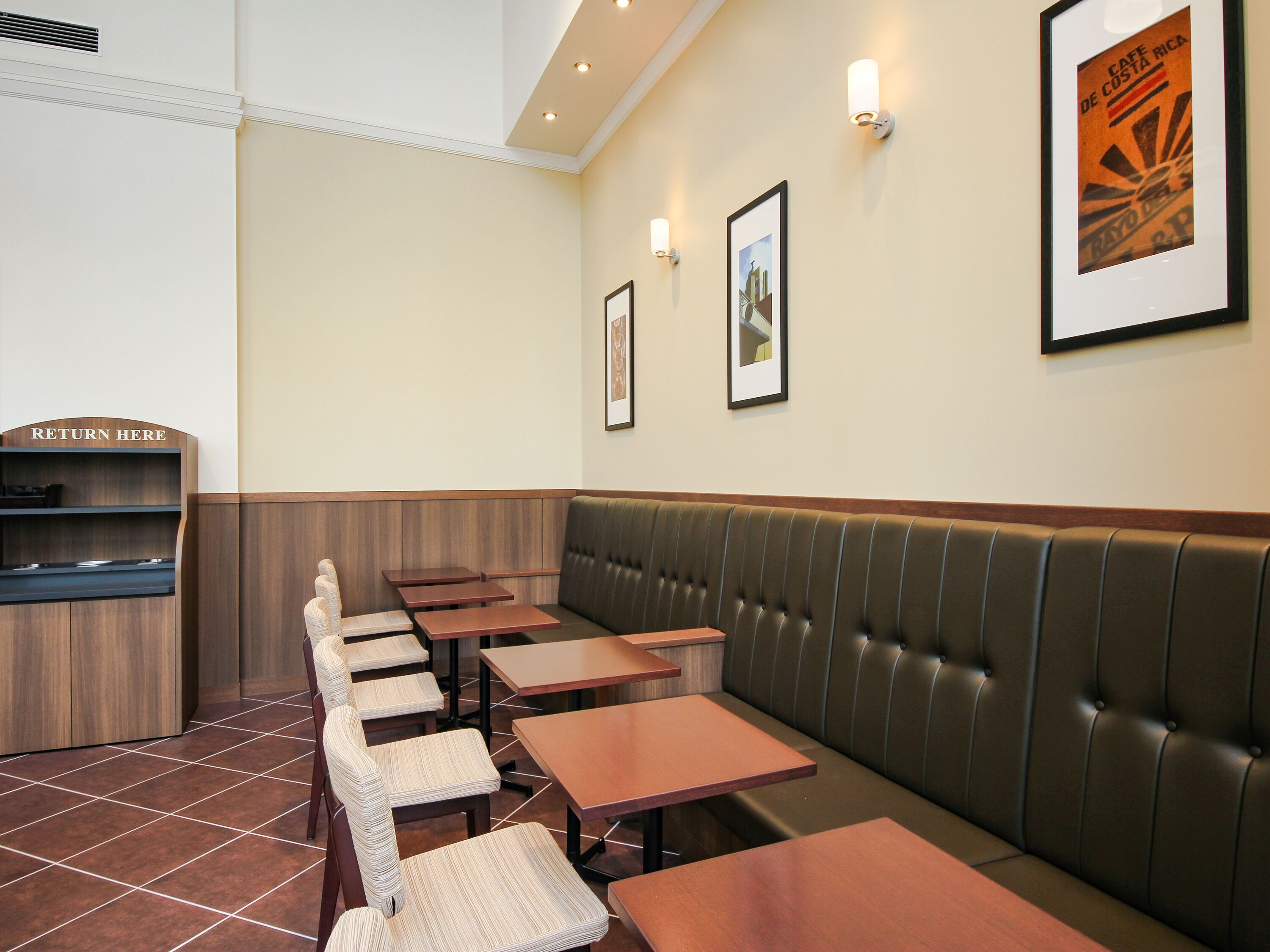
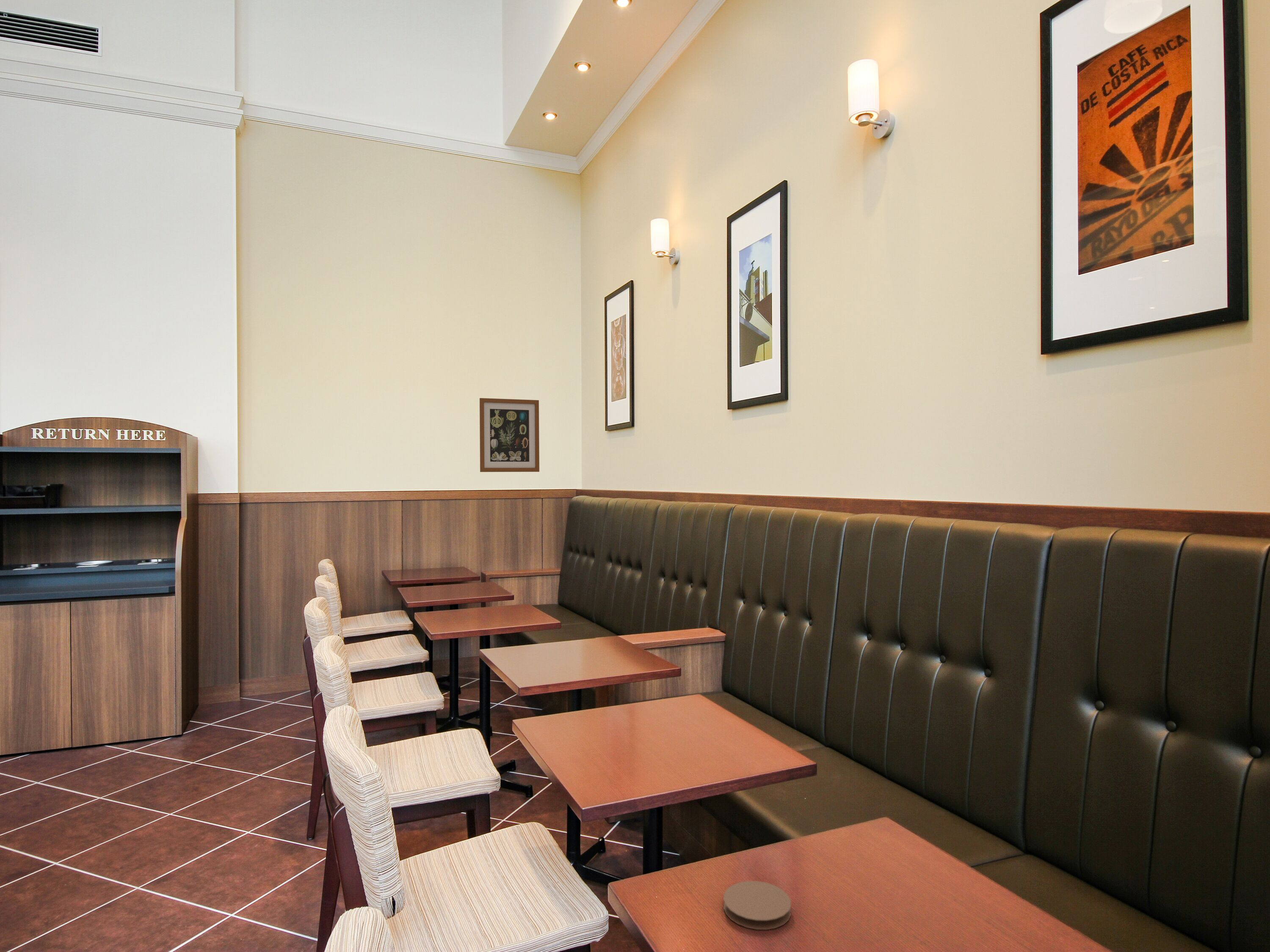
+ wall art [479,398,540,473]
+ coaster [723,880,792,930]
